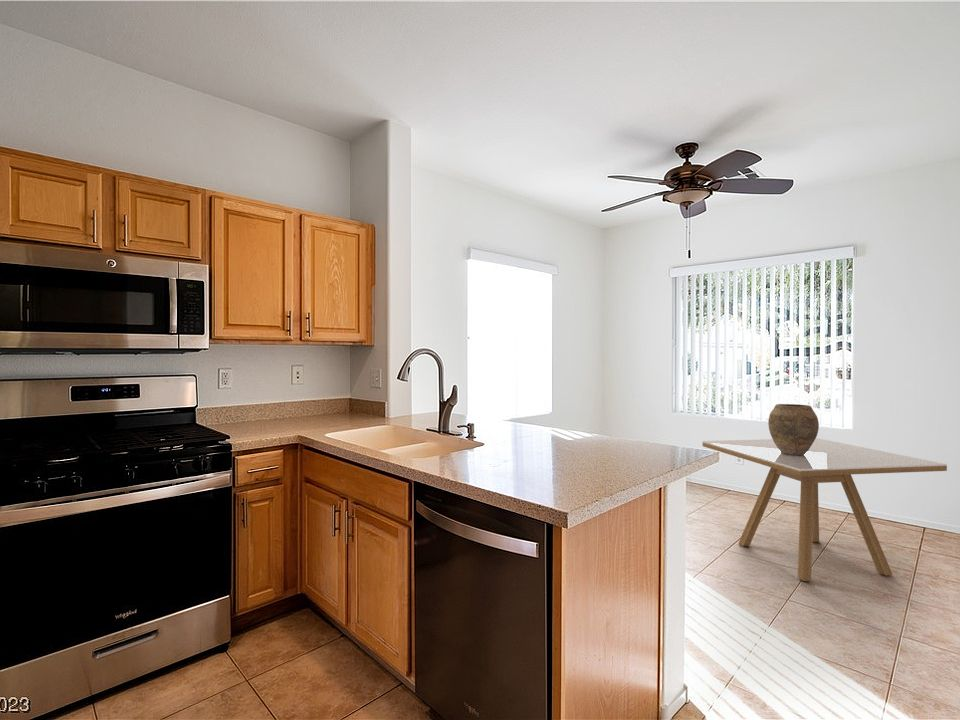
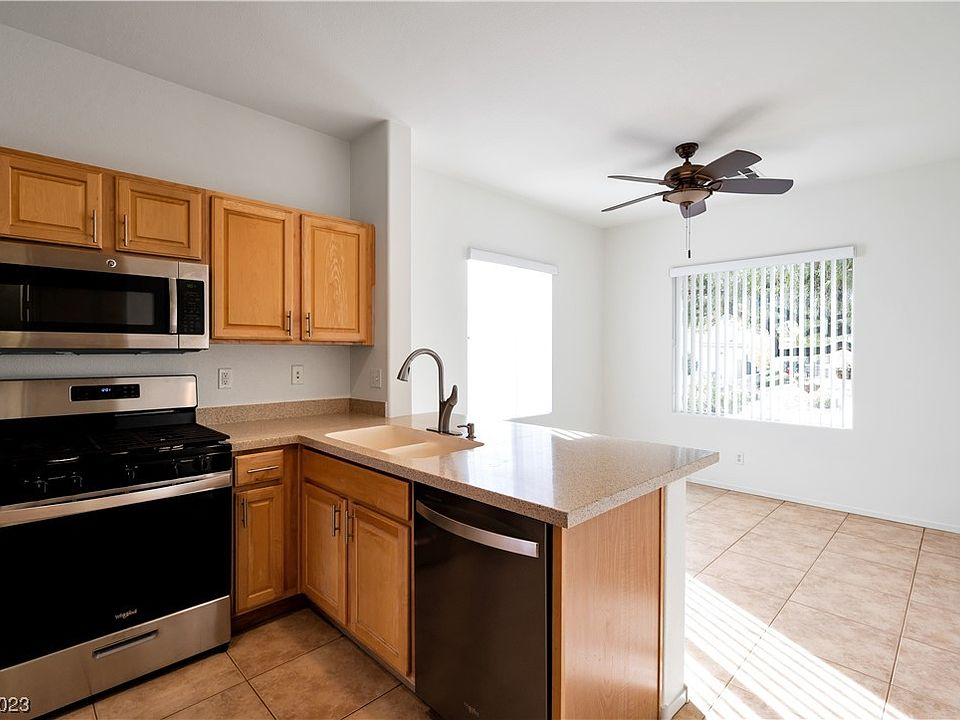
- dining table [702,437,948,582]
- vase [767,403,820,455]
